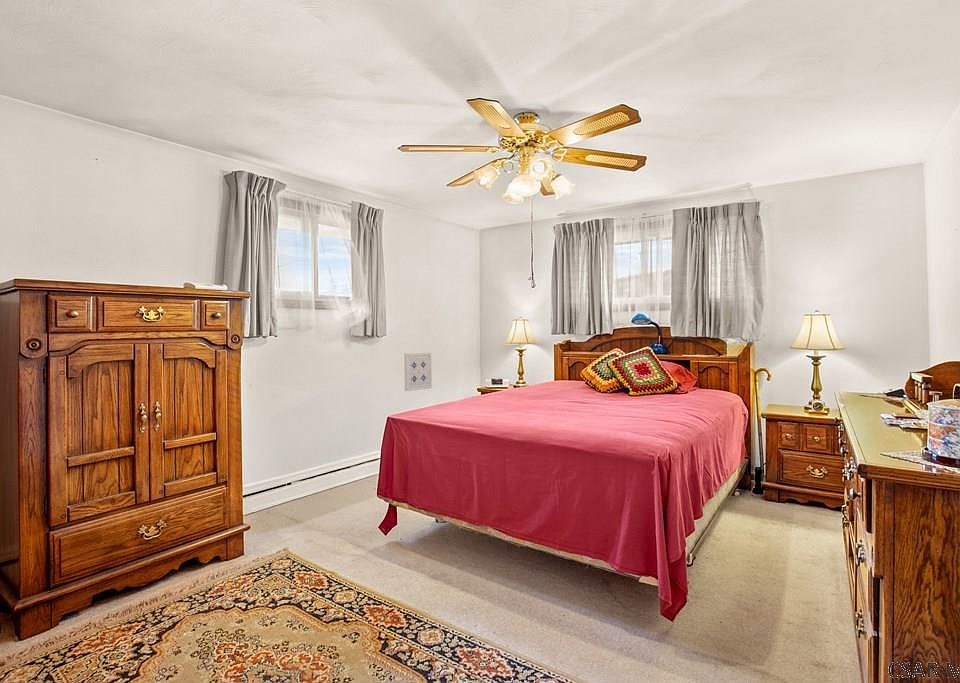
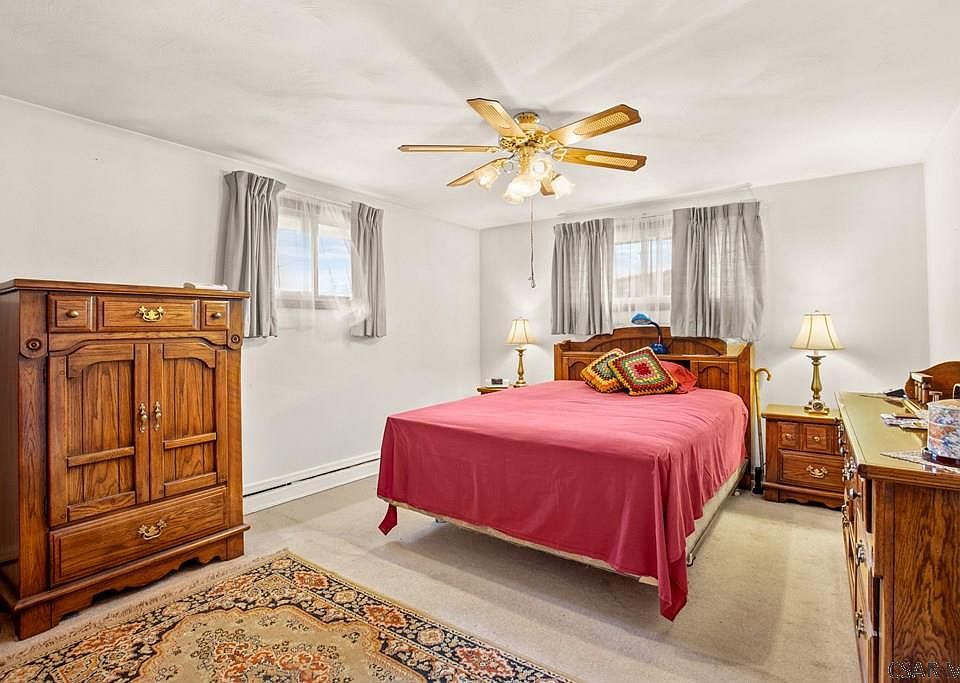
- wall art [403,352,433,392]
